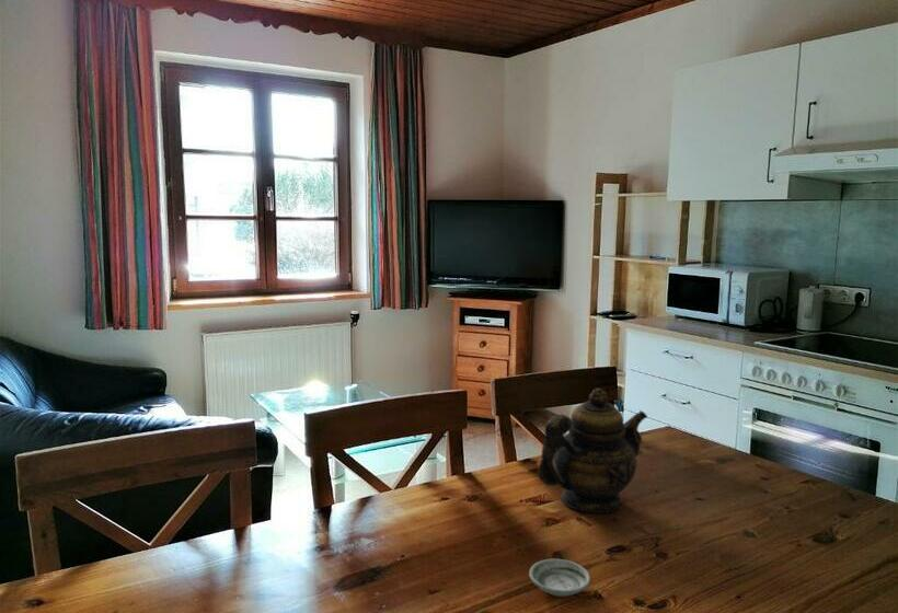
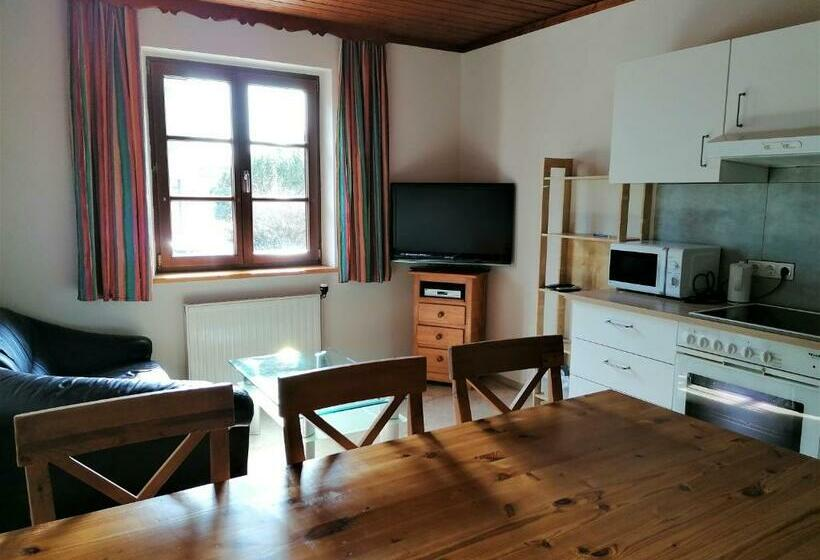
- teapot [537,388,648,514]
- saucer [528,558,591,598]
